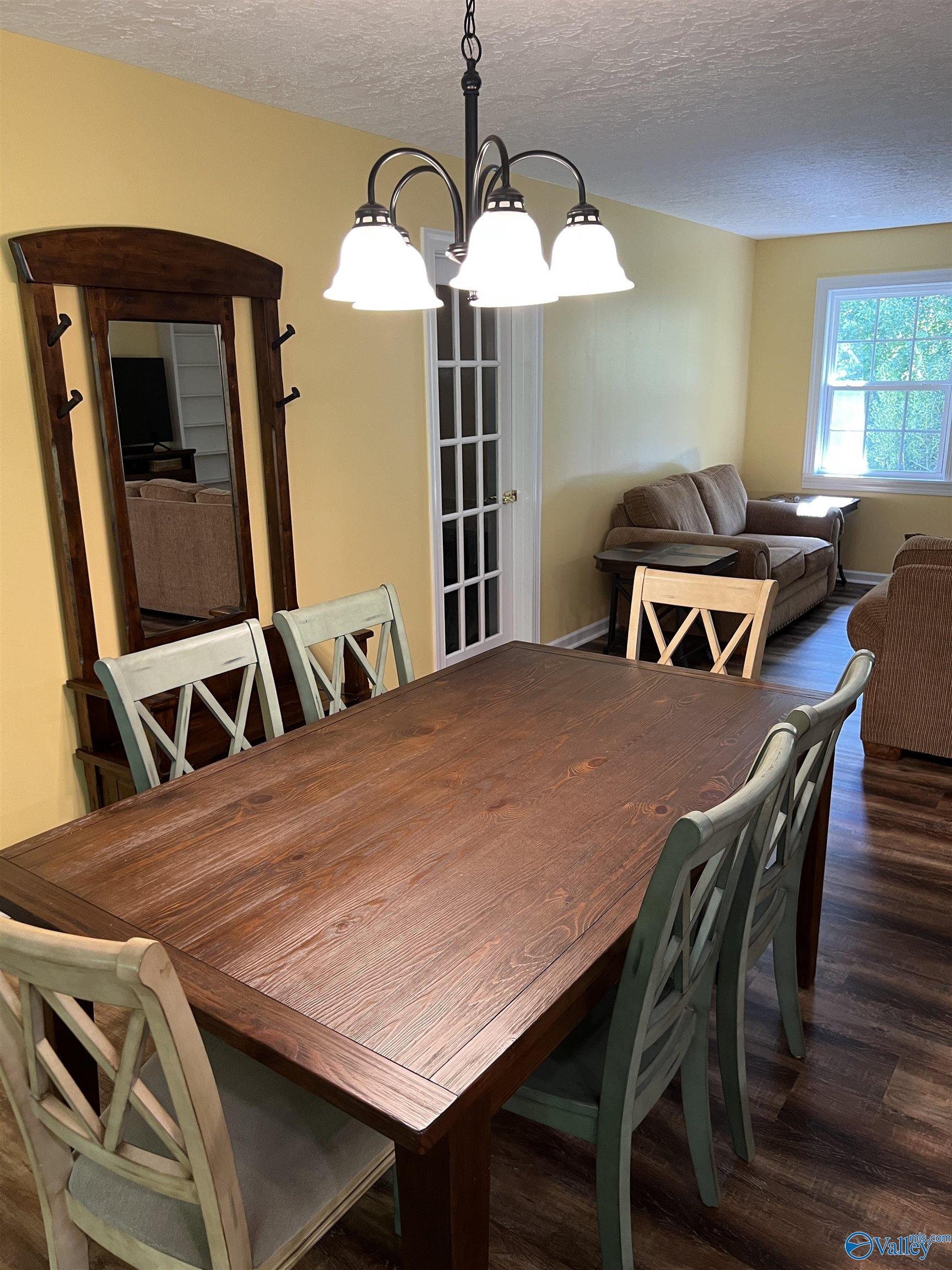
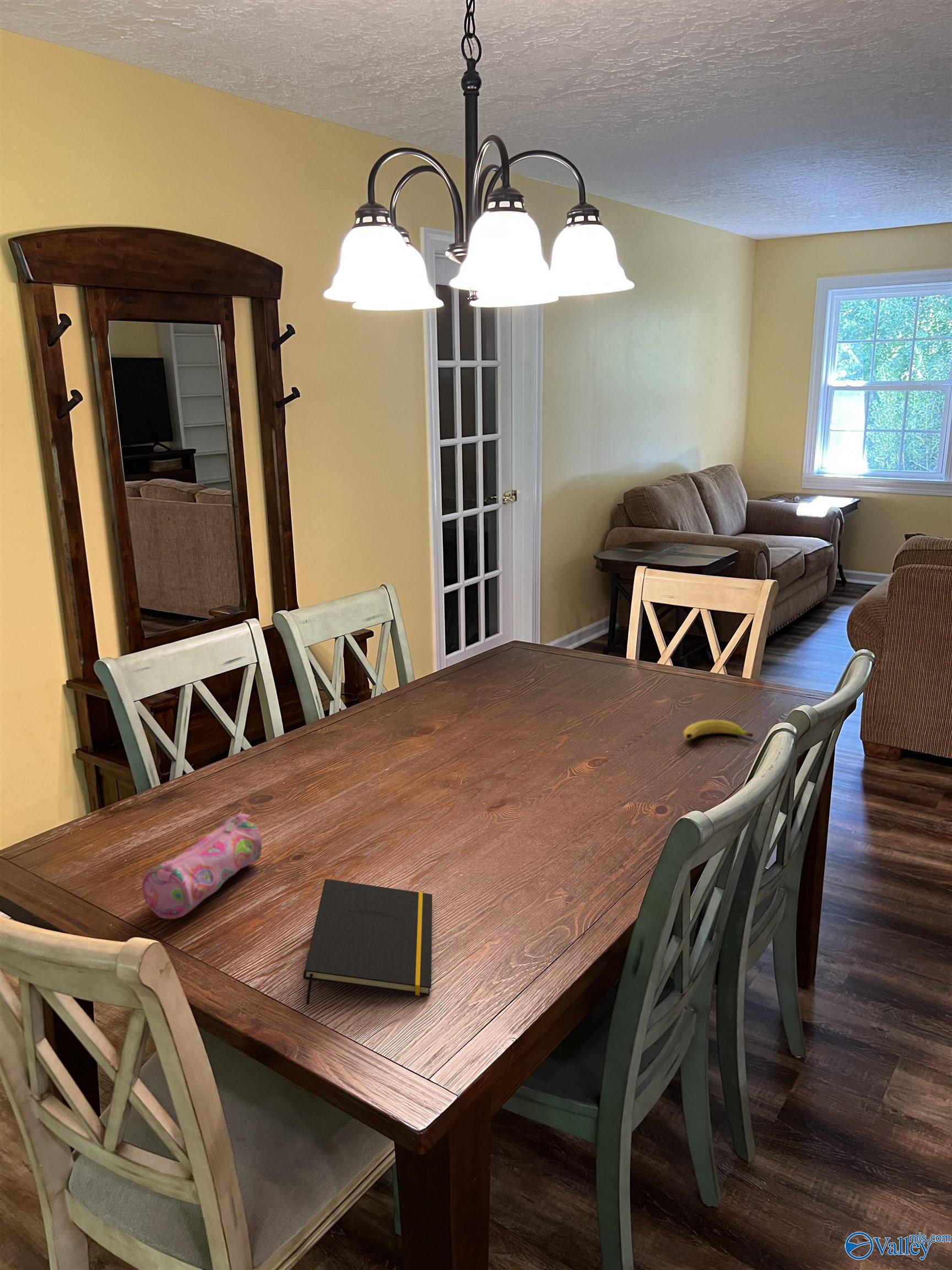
+ pencil case [142,813,262,919]
+ notepad [303,879,433,1005]
+ fruit [683,719,754,740]
